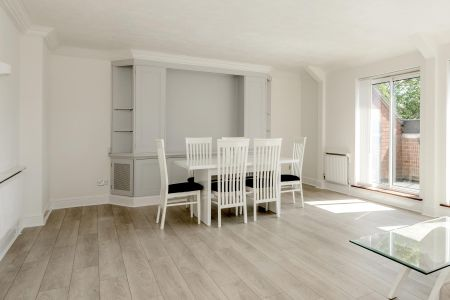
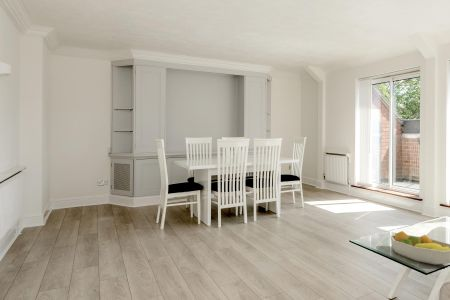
+ fruit bowl [389,230,450,266]
